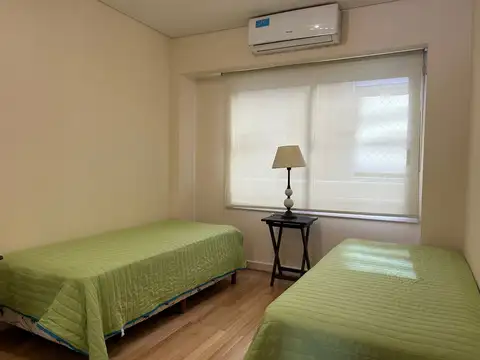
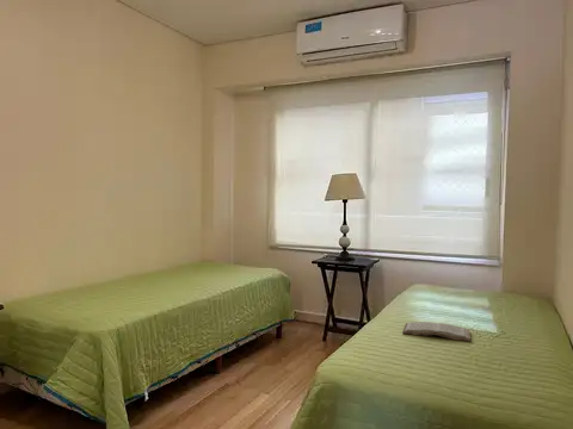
+ book [401,321,472,342]
